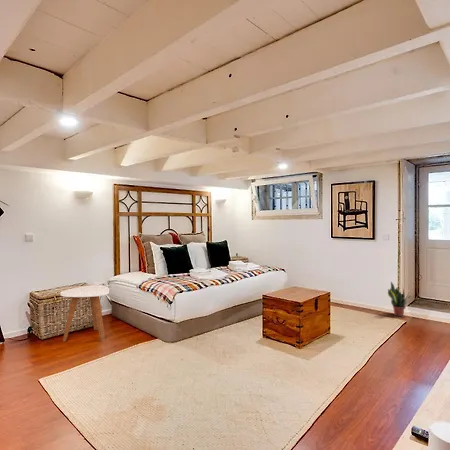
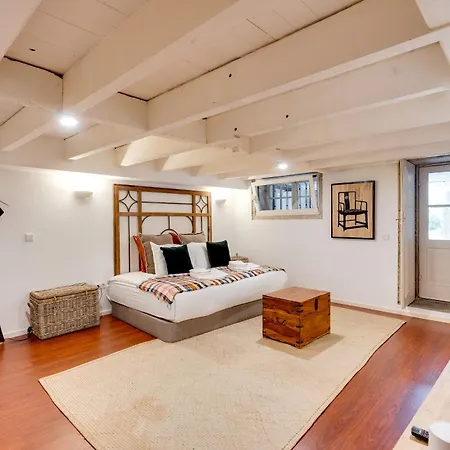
- side table [59,284,110,343]
- potted plant [387,281,412,317]
